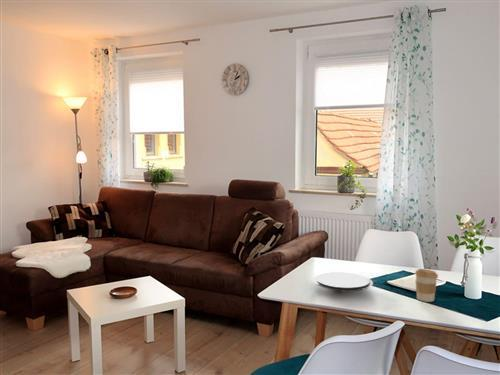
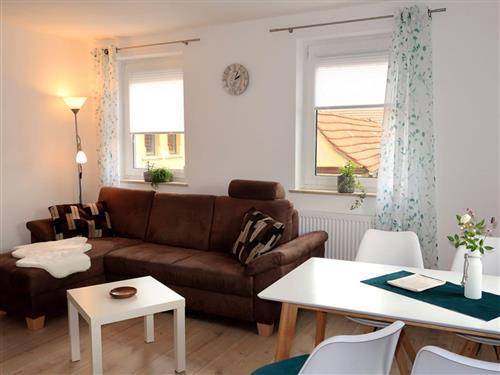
- plate [312,271,374,293]
- coffee cup [414,268,439,303]
